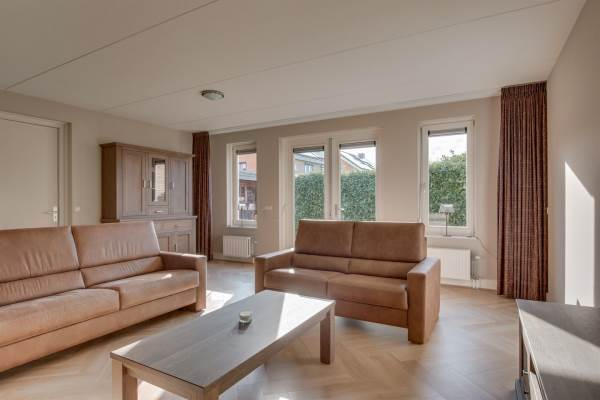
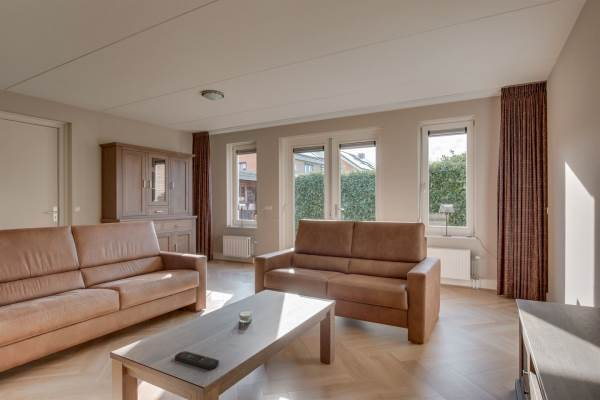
+ remote control [174,350,220,371]
